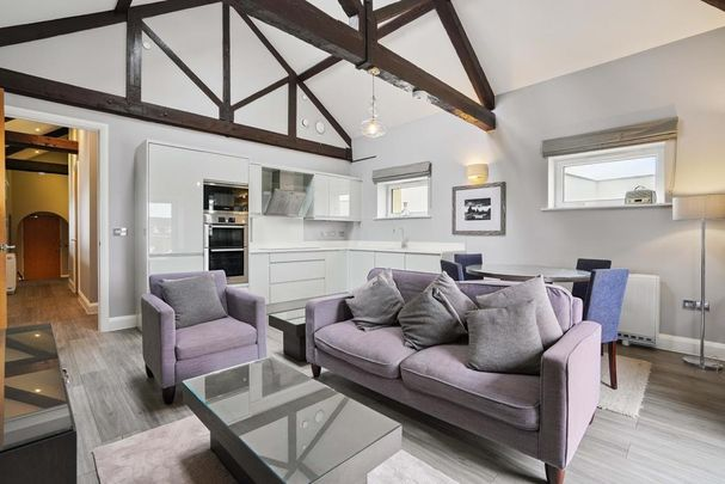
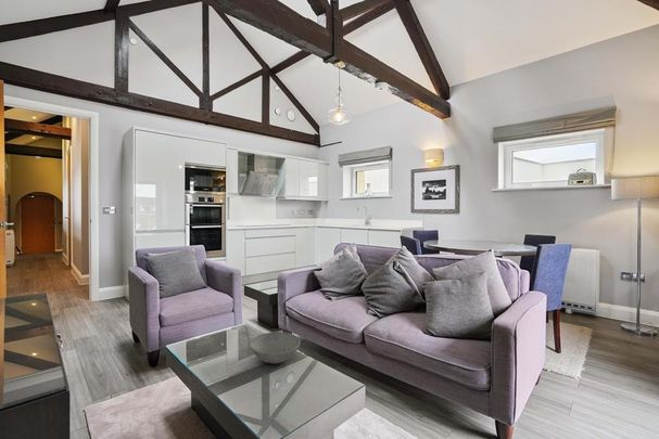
+ bowl [248,331,301,364]
